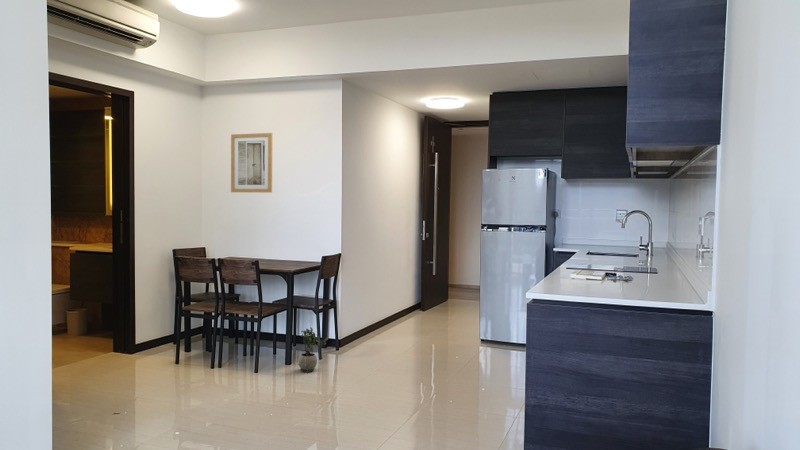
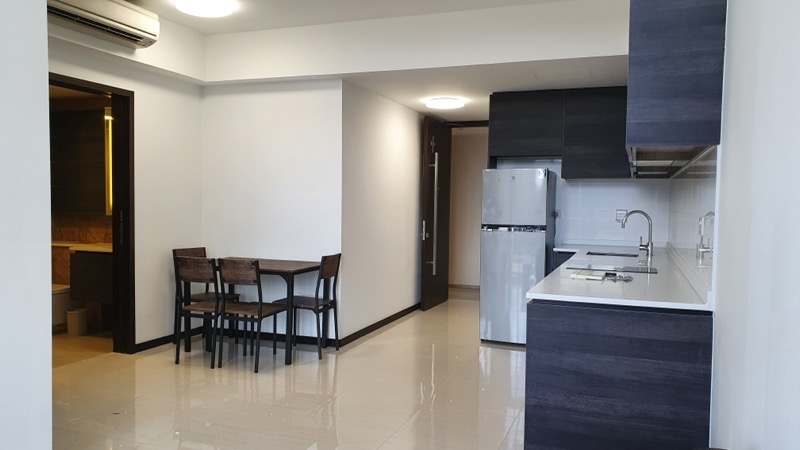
- potted plant [298,326,329,373]
- wall art [230,132,273,194]
